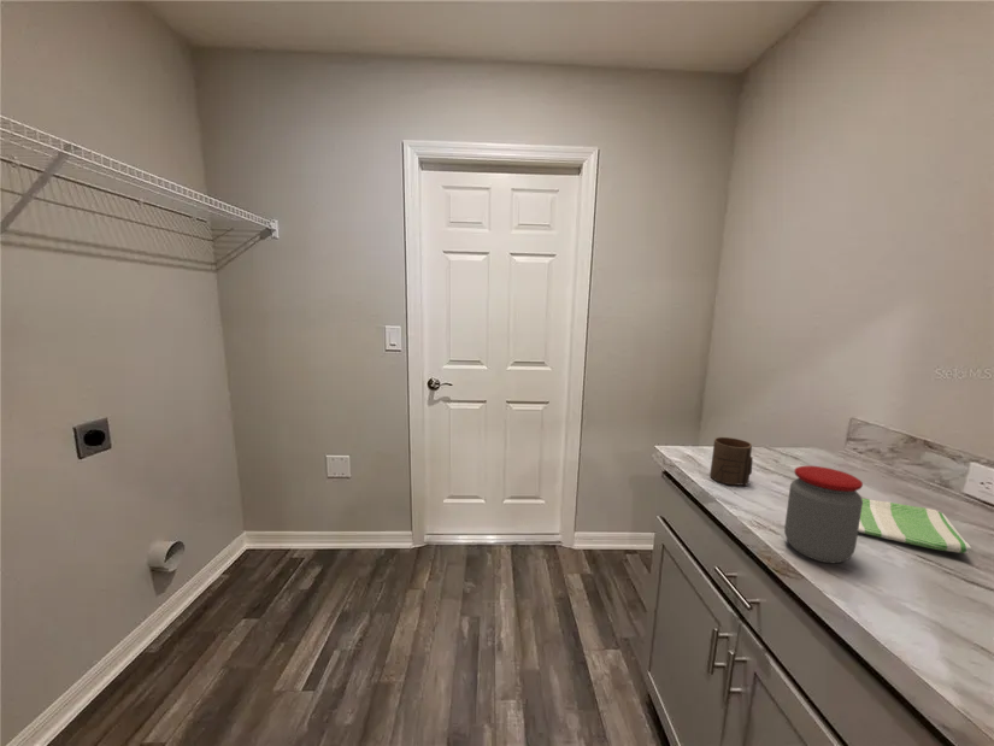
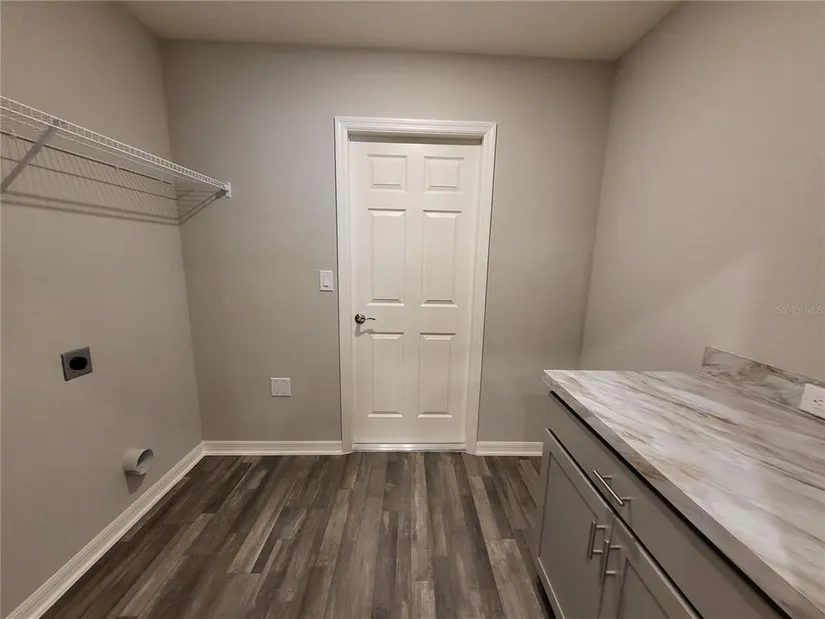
- jar [783,465,864,564]
- dish towel [858,497,972,554]
- cup [708,436,754,487]
